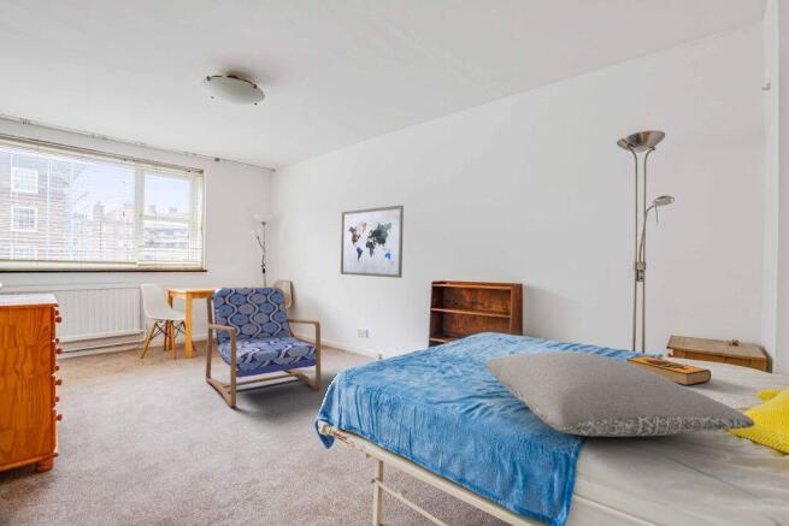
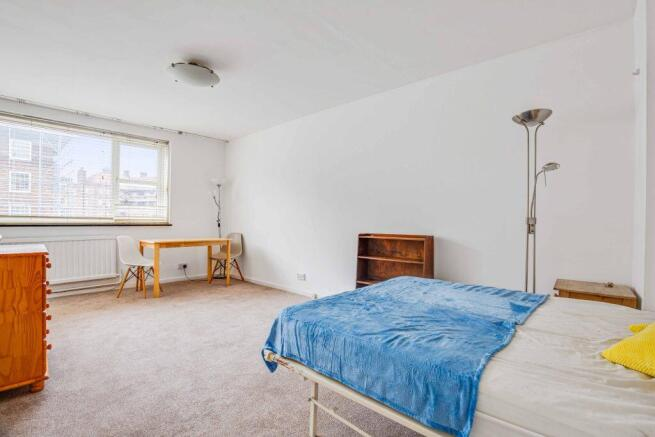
- pillow [483,350,756,437]
- armchair [205,285,322,409]
- wall art [340,203,405,279]
- hardback book [625,355,712,386]
